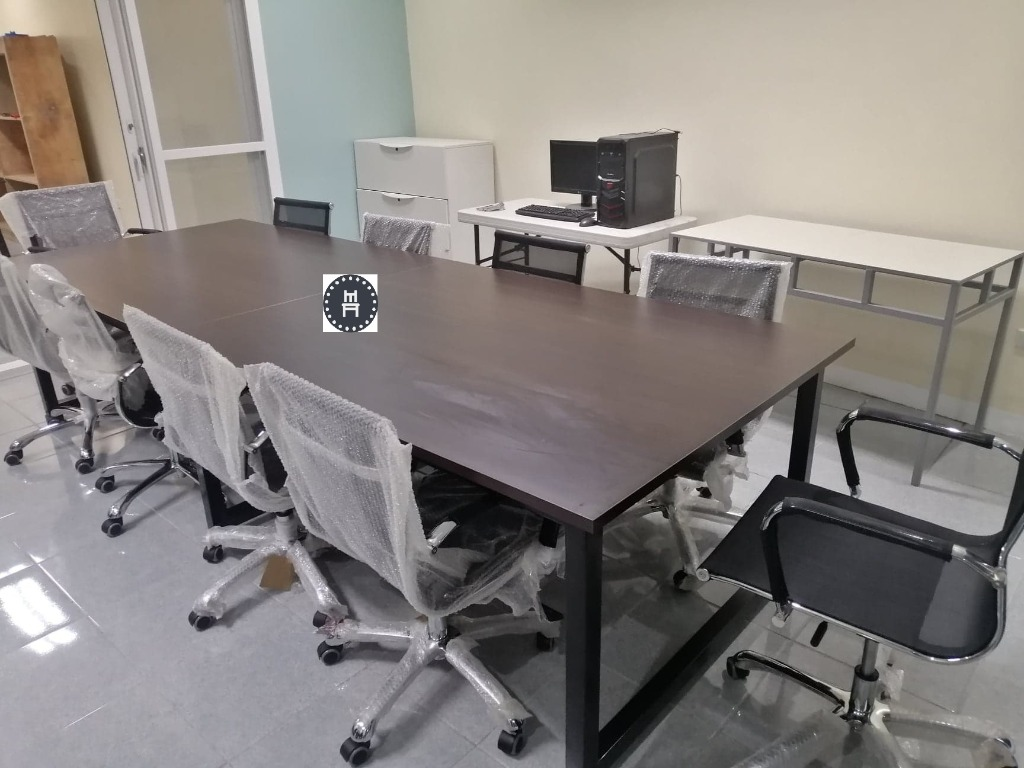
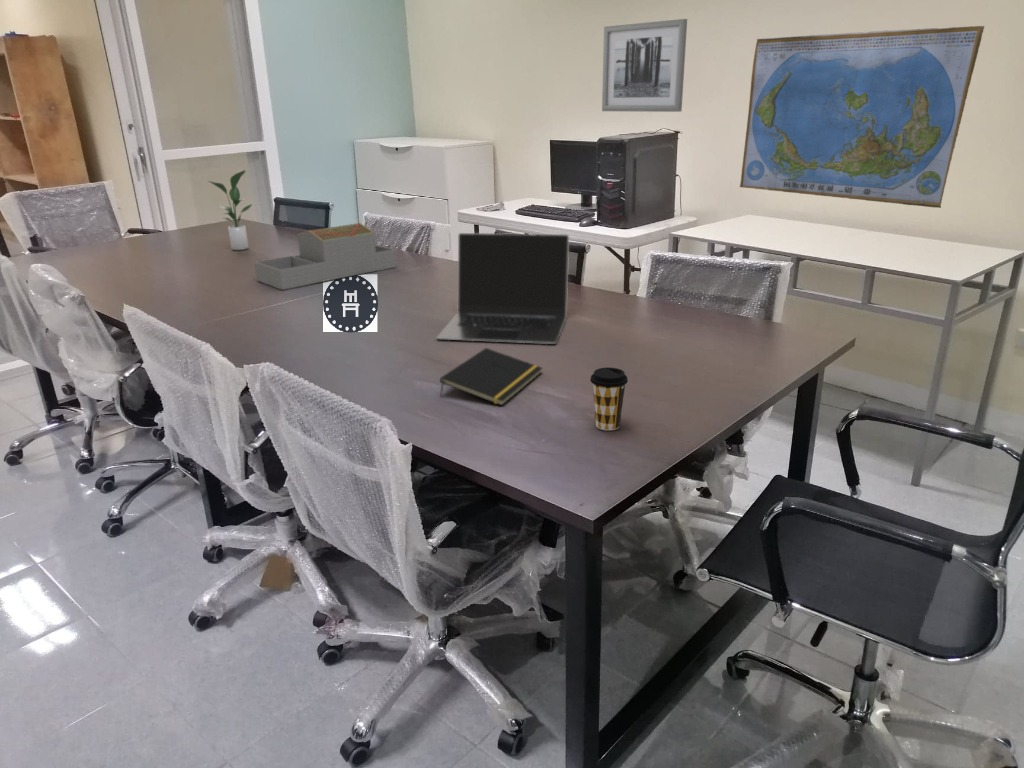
+ notepad [439,347,543,407]
+ wall art [601,18,688,113]
+ world map [739,25,985,209]
+ architectural model [254,222,397,291]
+ coffee cup [589,367,629,431]
+ laptop [435,232,570,345]
+ potted plant [207,169,253,251]
